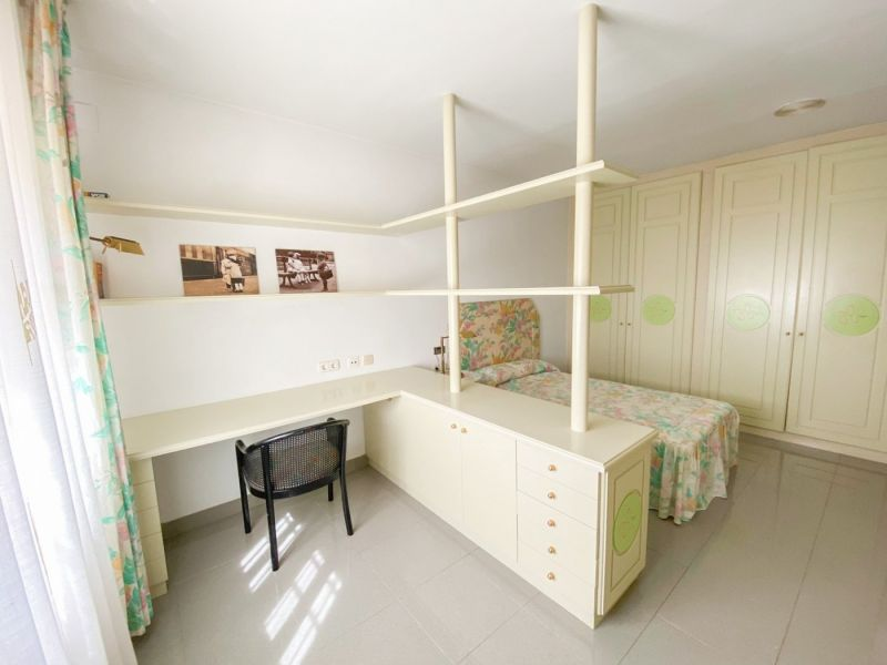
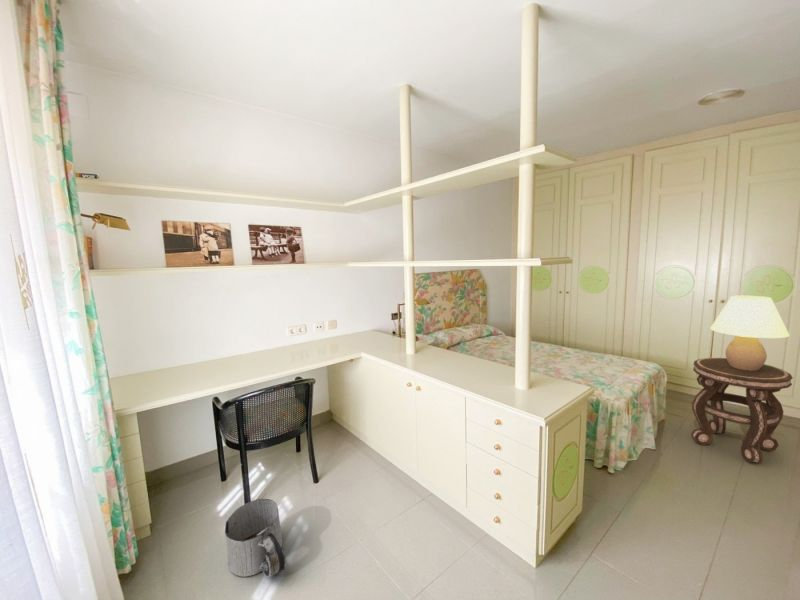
+ table lamp [709,295,791,371]
+ side table [690,357,794,465]
+ bucket [224,498,286,578]
